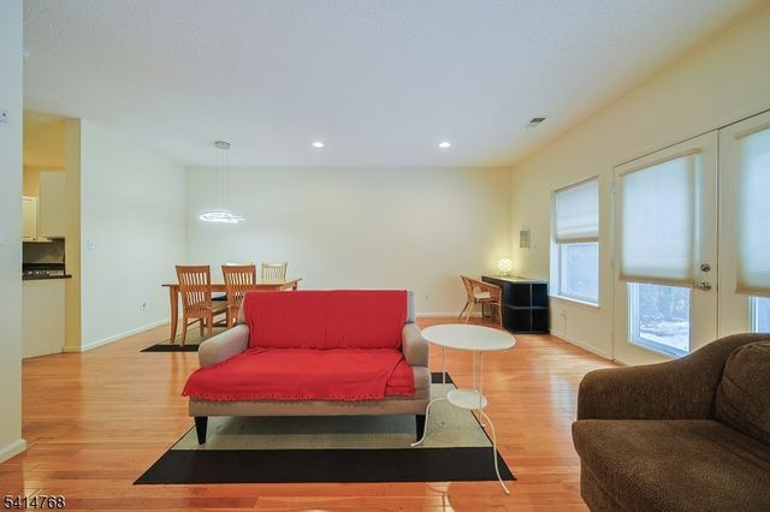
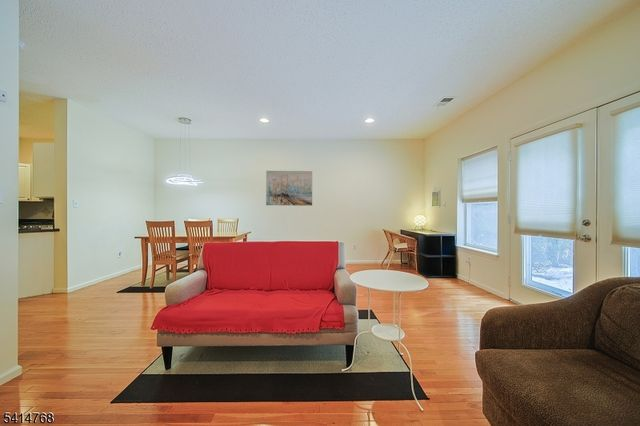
+ wall art [265,170,313,207]
